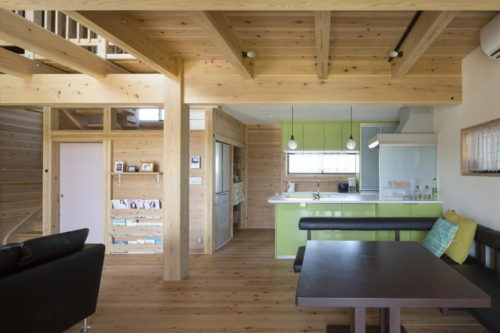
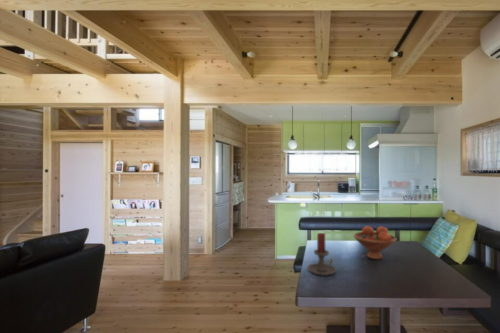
+ fruit bowl [352,225,398,260]
+ candle holder [306,232,337,277]
